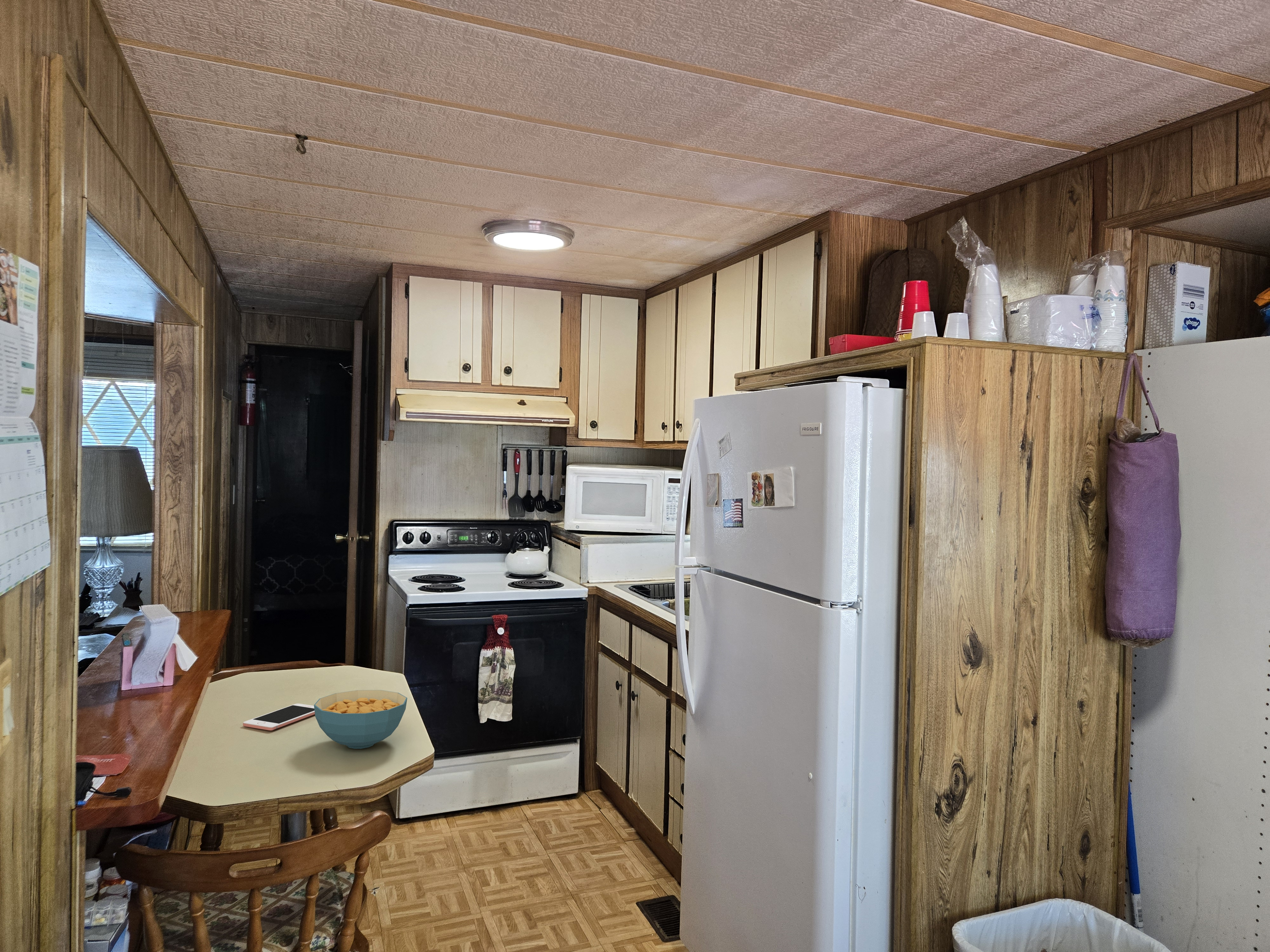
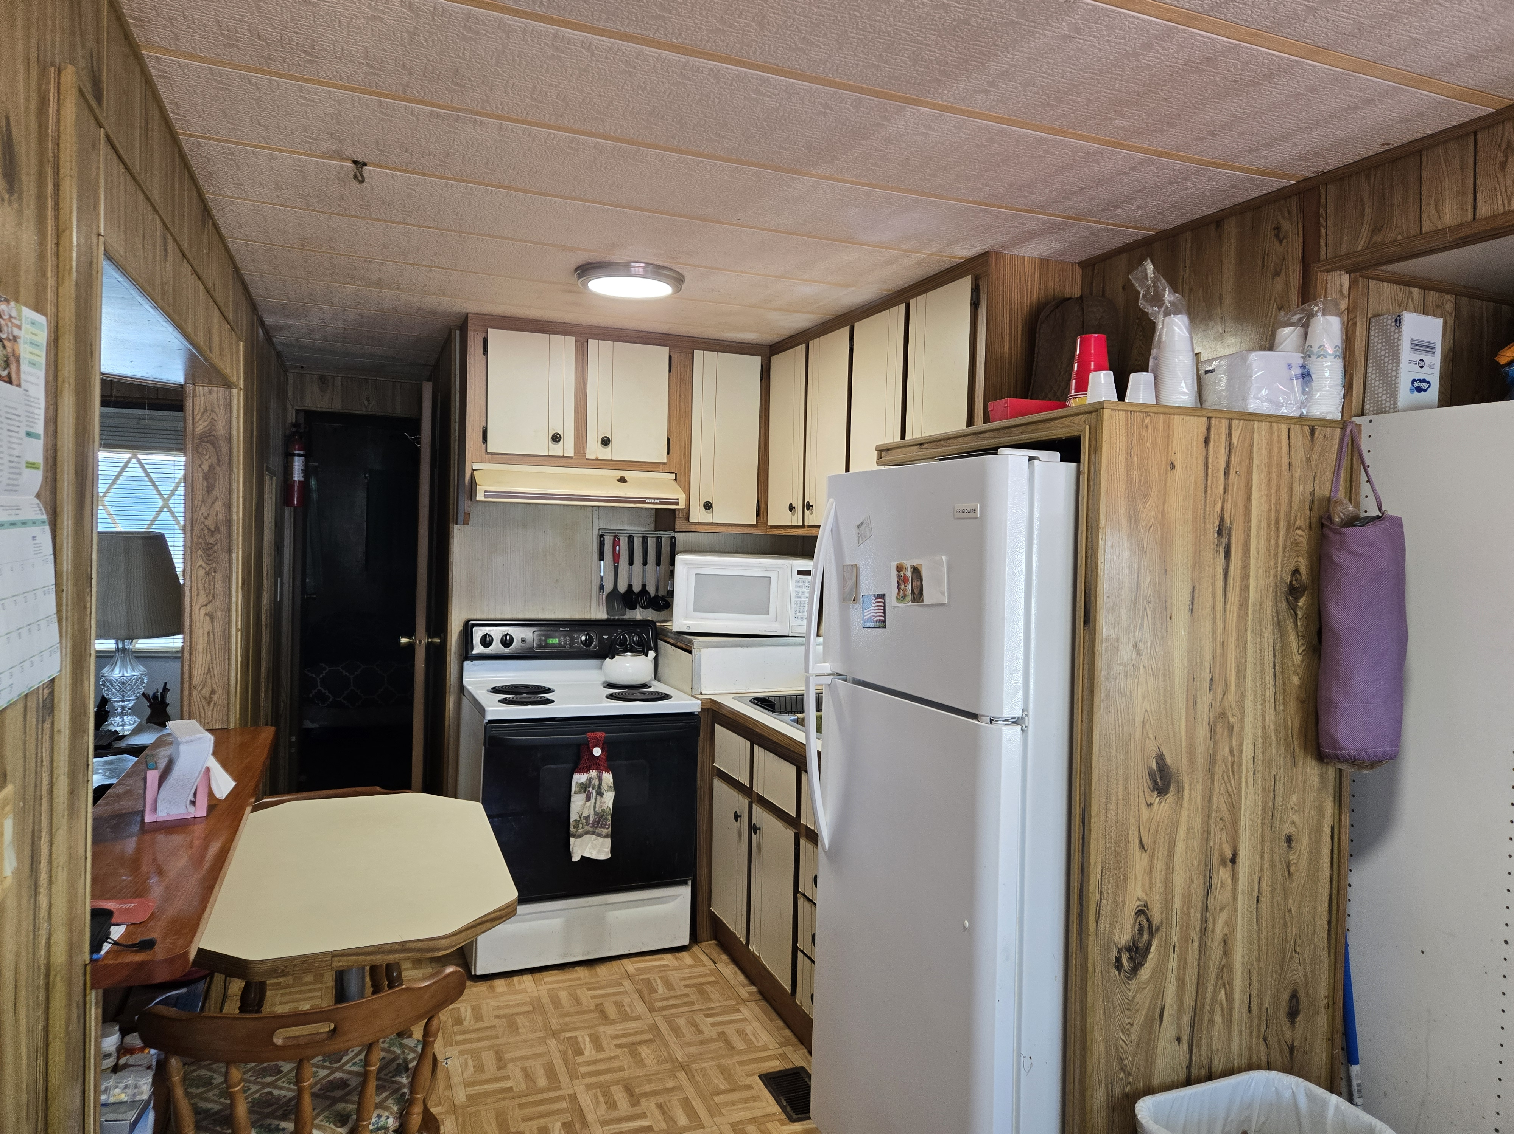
- cell phone [243,703,315,731]
- cereal bowl [314,690,408,749]
